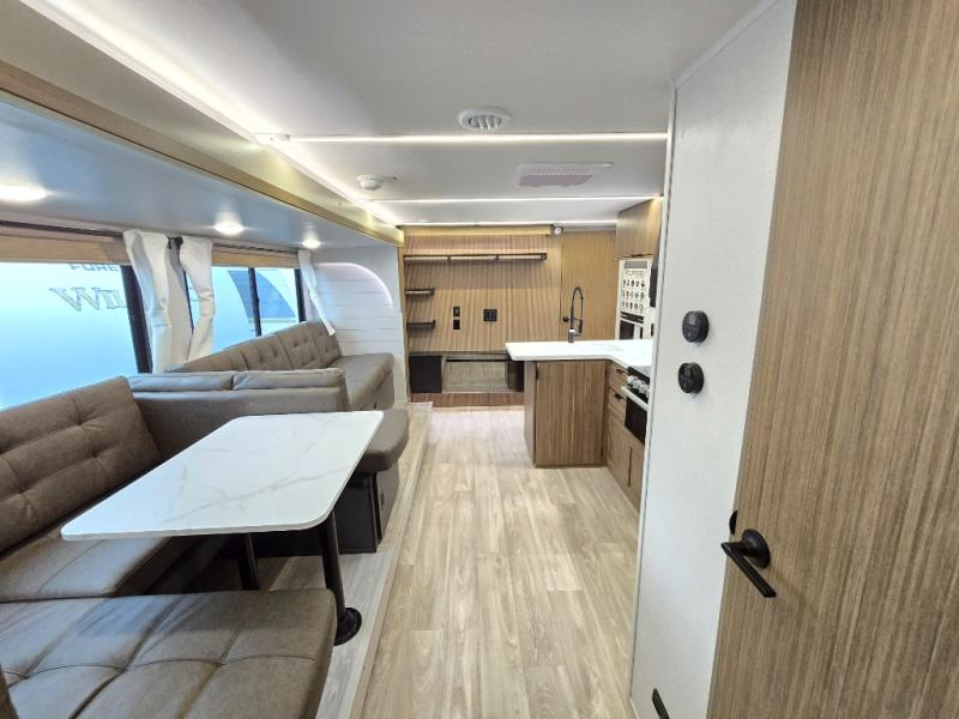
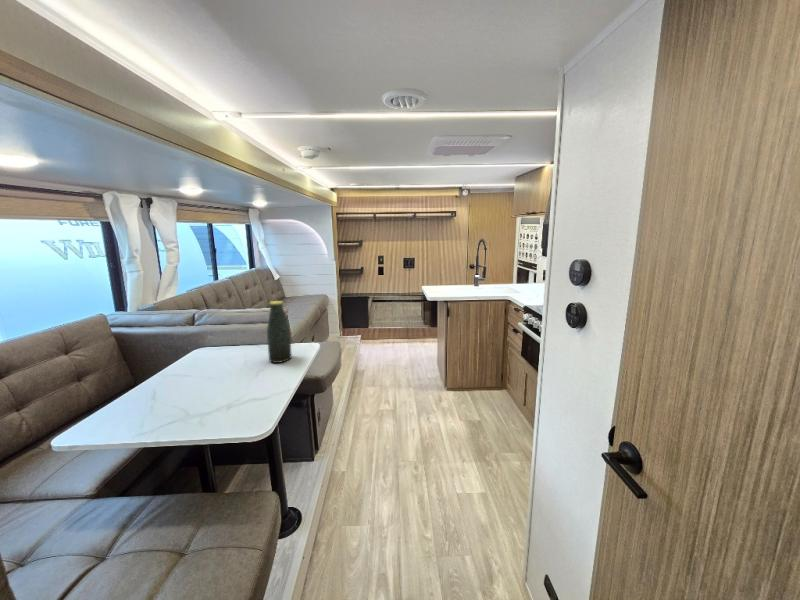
+ bottle [266,300,293,364]
